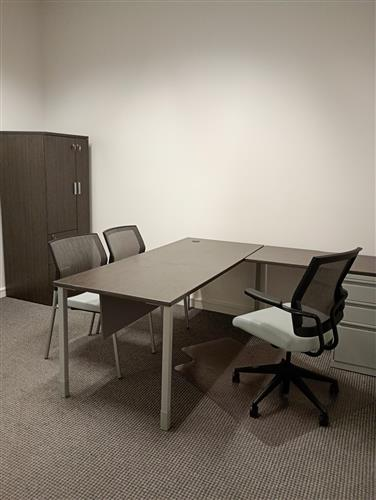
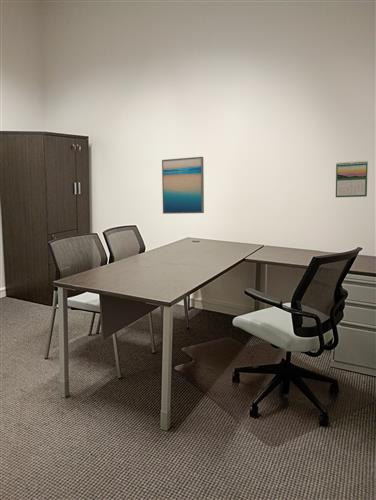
+ calendar [335,160,369,198]
+ wall art [161,156,205,215]
